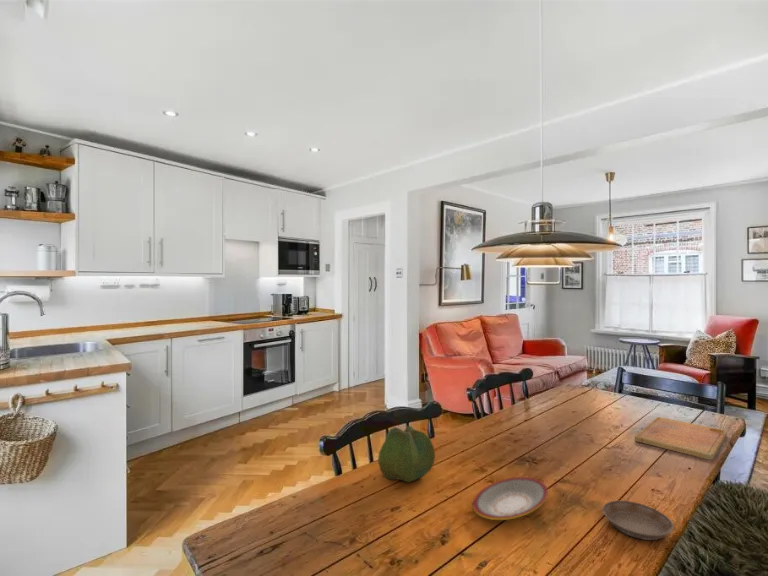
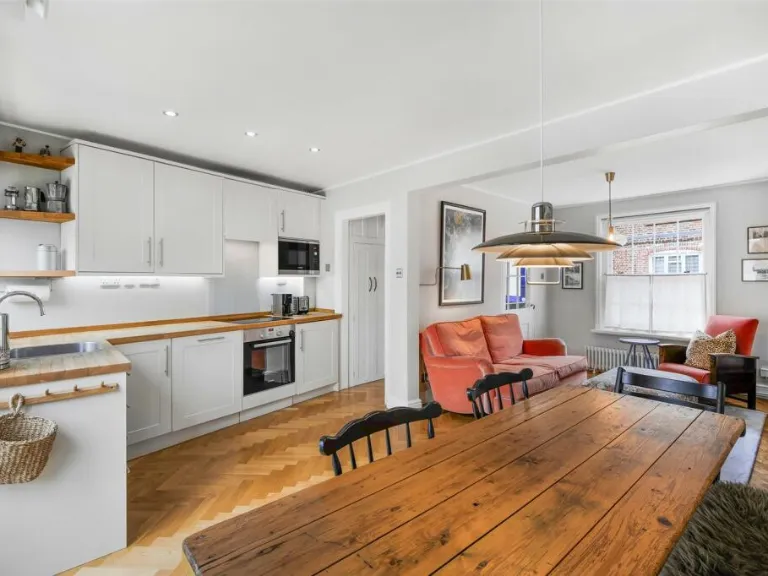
- plate [472,476,549,521]
- cabbage [377,425,436,483]
- saucer [602,500,674,541]
- cutting board [634,416,728,461]
